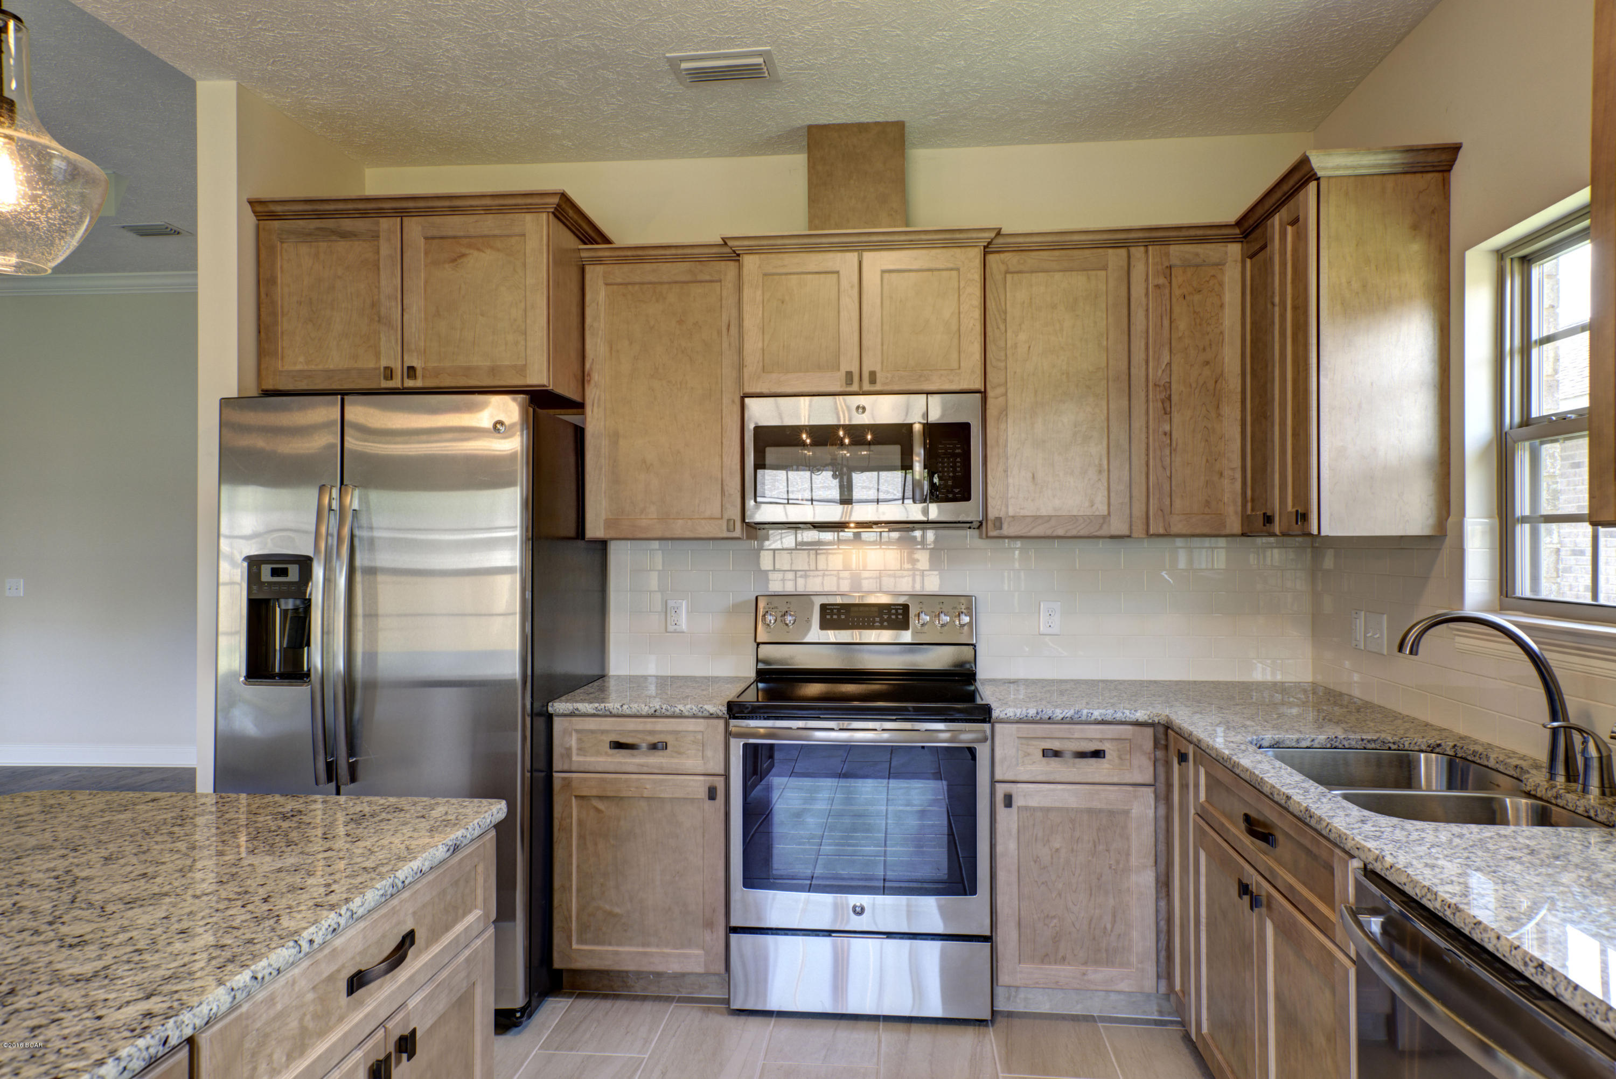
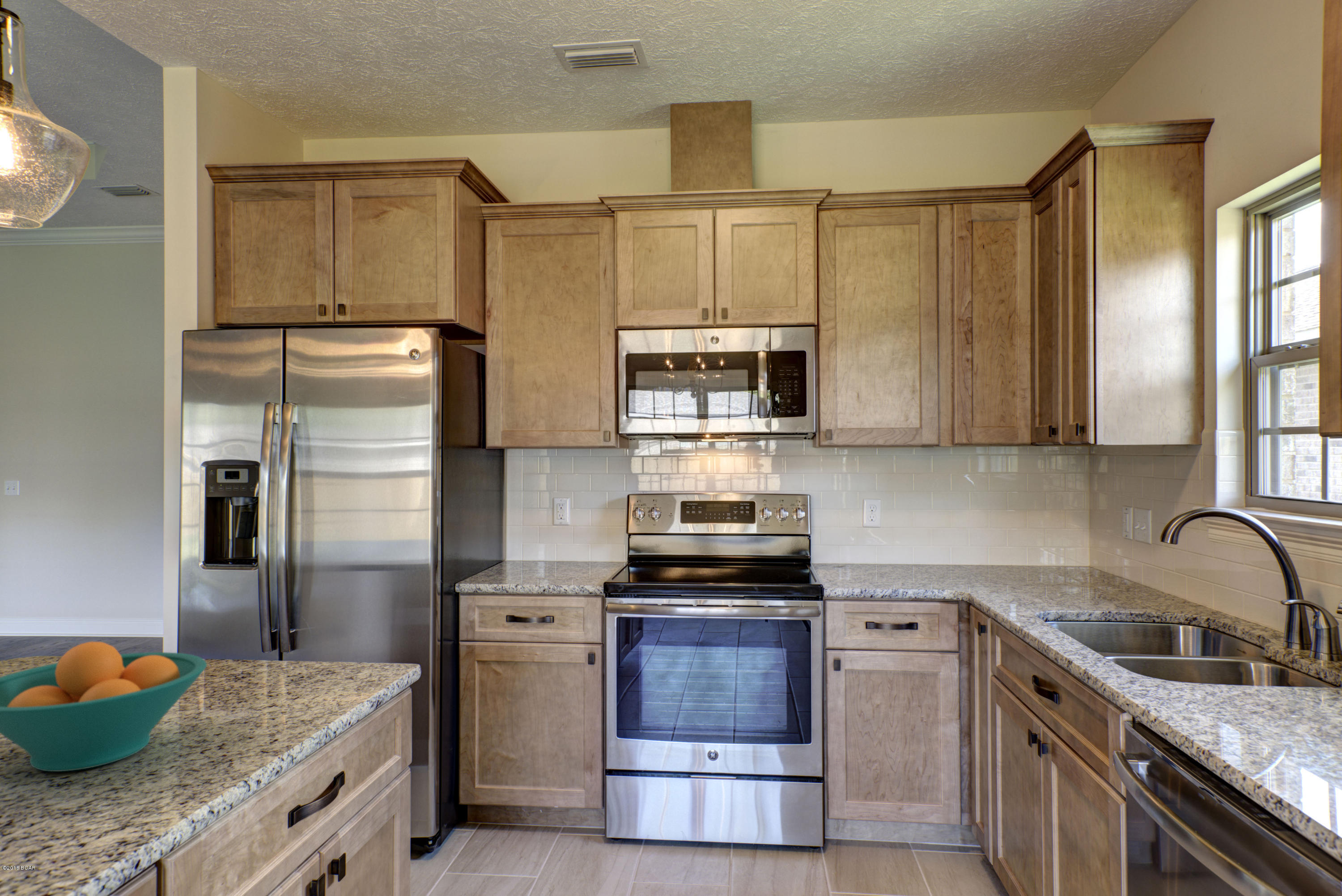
+ fruit bowl [0,641,207,772]
